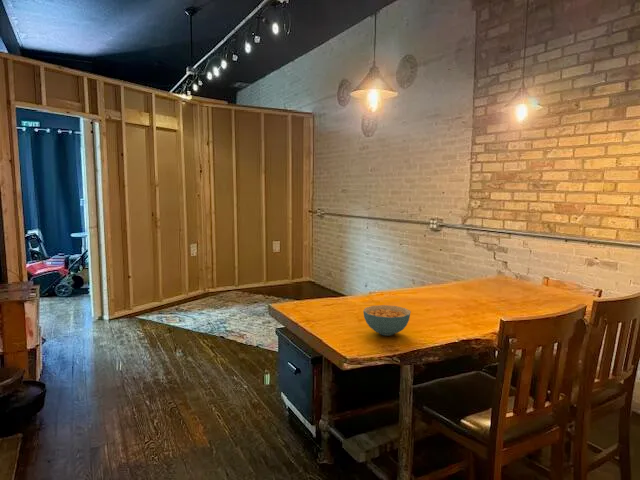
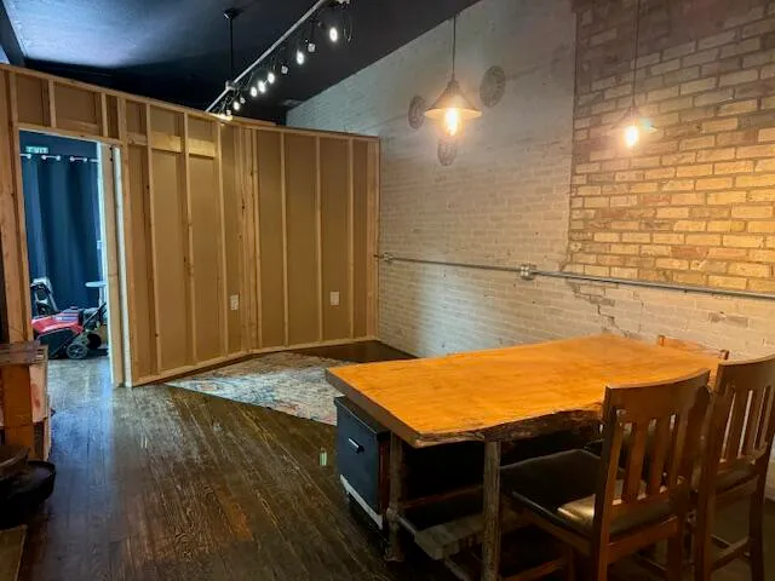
- cereal bowl [362,304,412,337]
